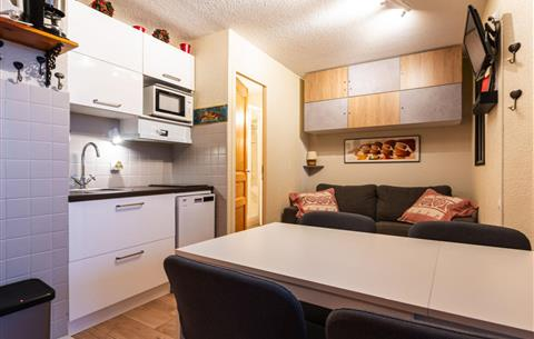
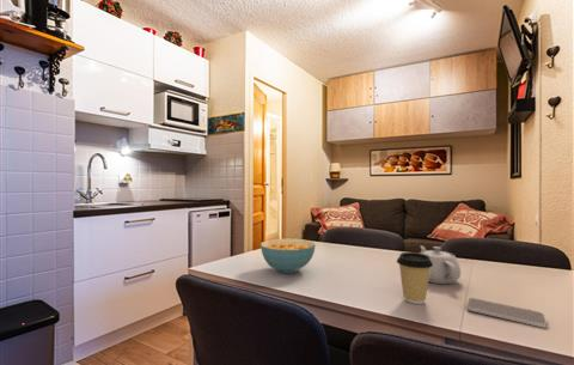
+ coffee cup [396,251,433,305]
+ smartphone [465,297,548,329]
+ teapot [420,245,462,285]
+ cereal bowl [259,237,317,274]
